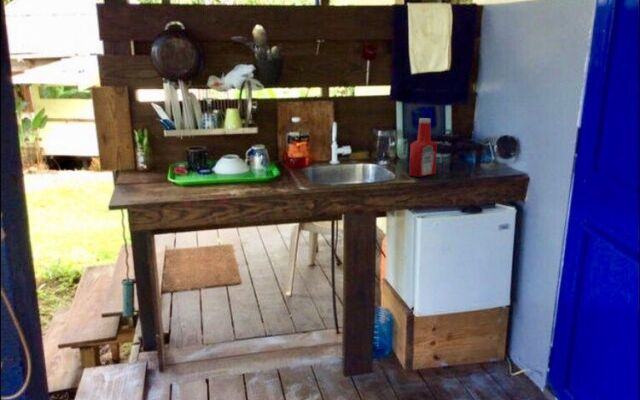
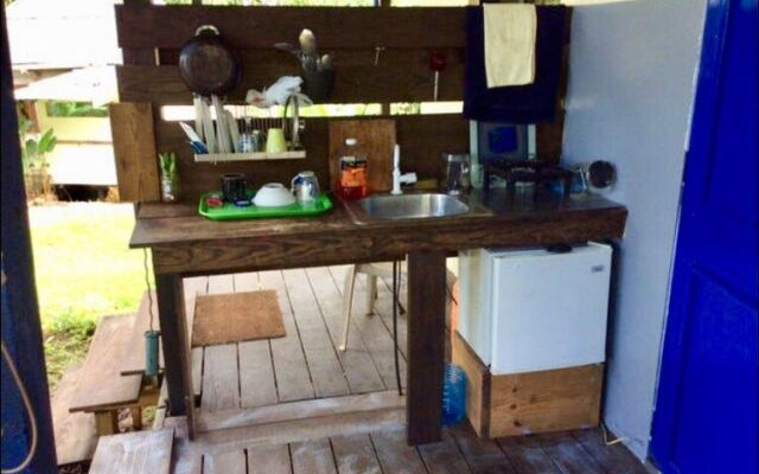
- soap bottle [408,117,438,178]
